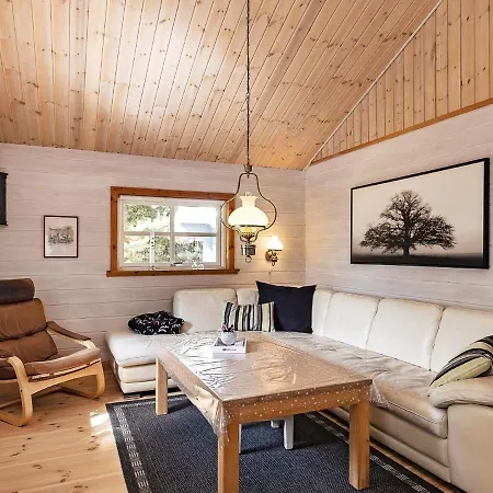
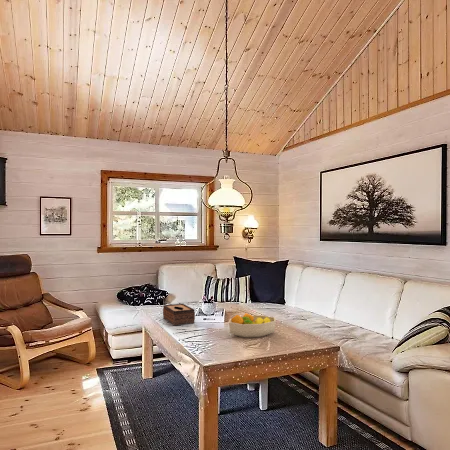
+ tissue box [162,303,196,326]
+ fruit bowl [228,312,277,338]
